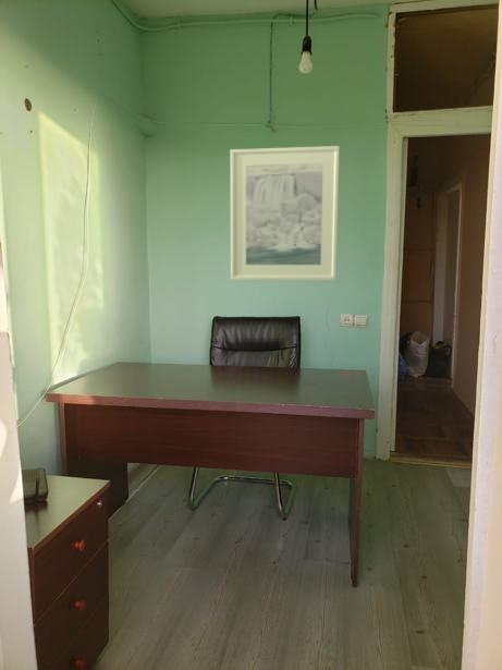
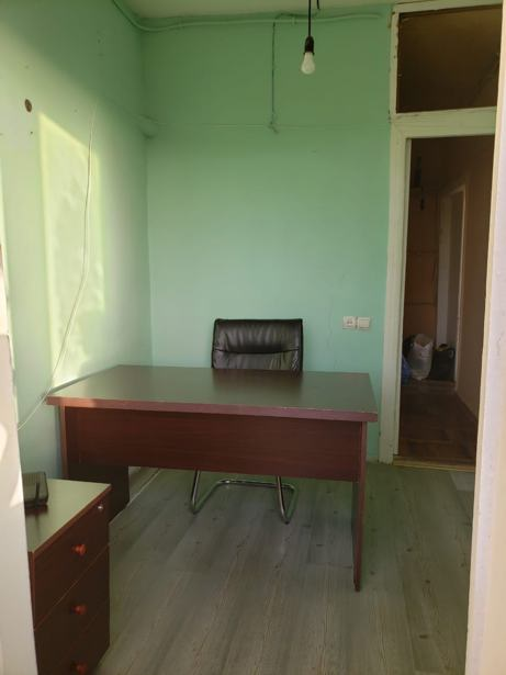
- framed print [230,145,341,281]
